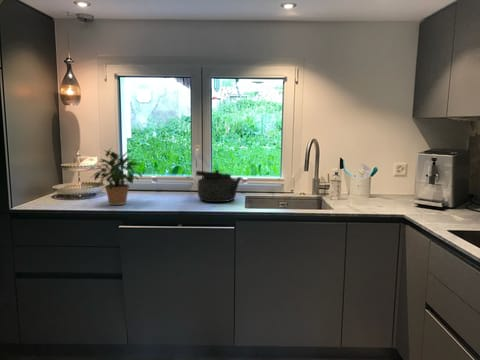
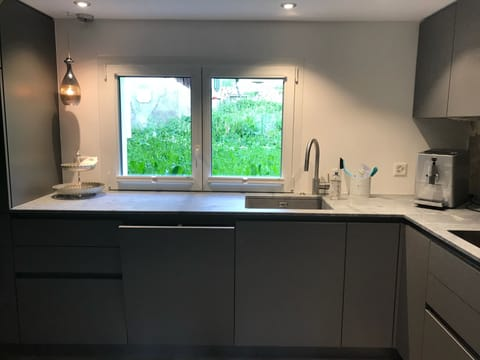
- potted plant [90,148,144,206]
- kettle [195,169,243,203]
